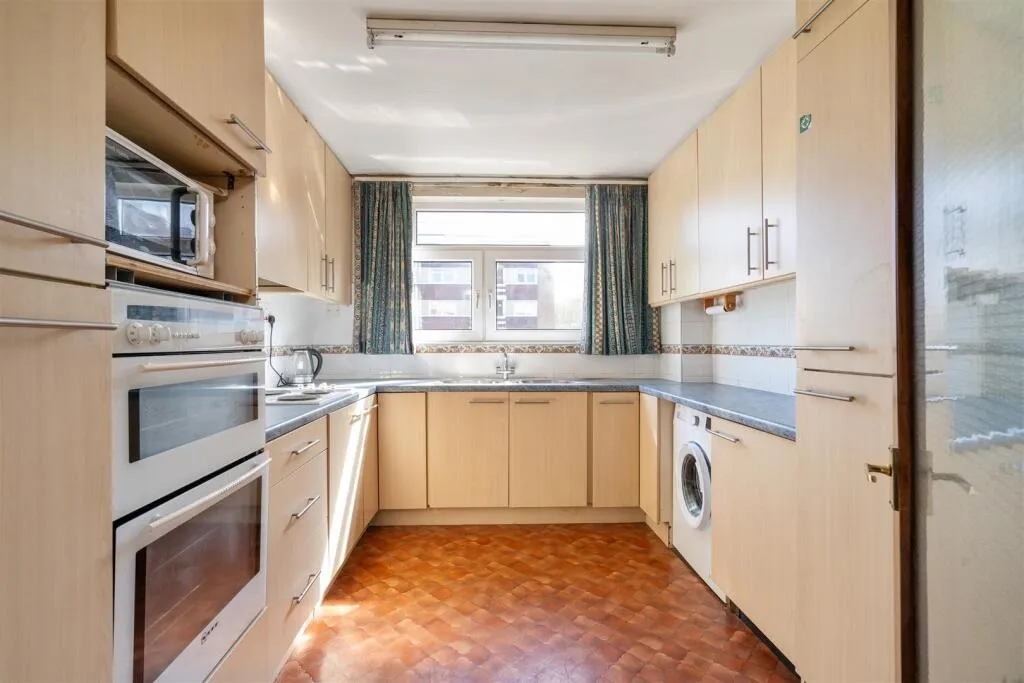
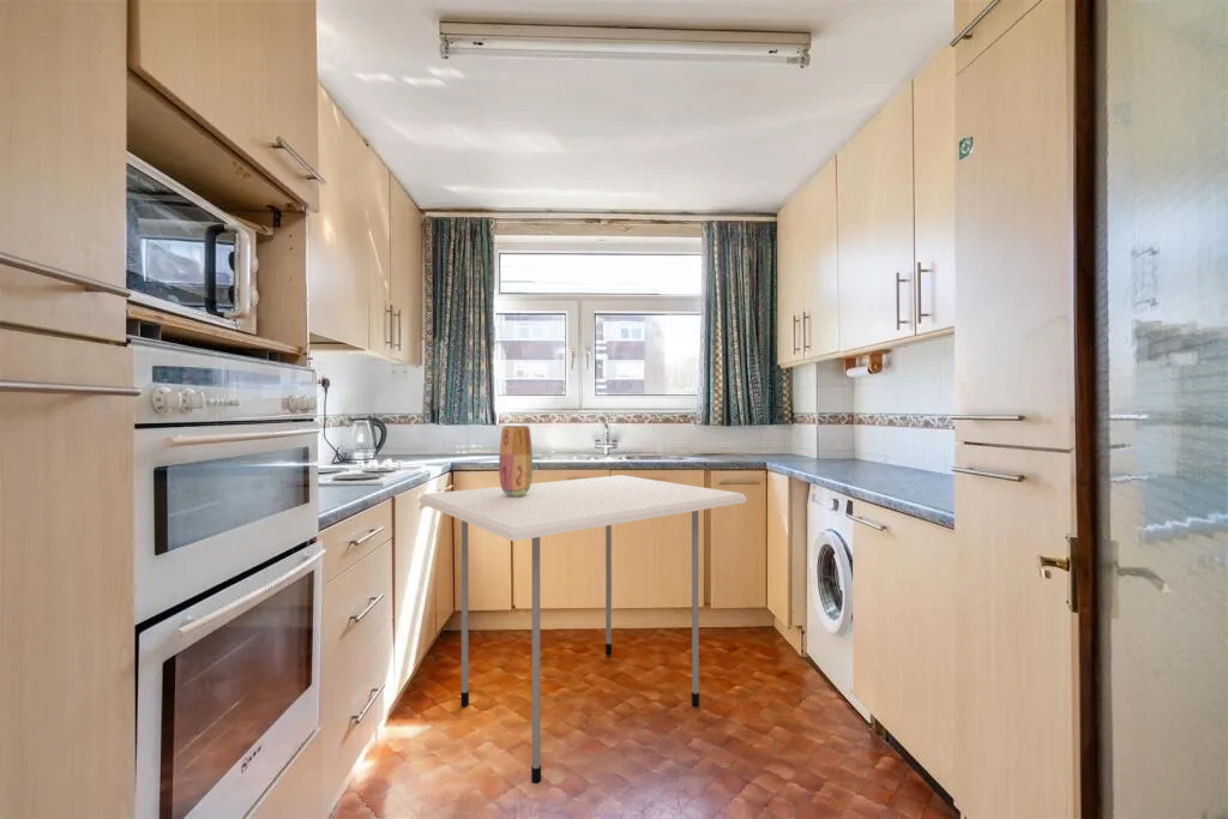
+ dining table [419,474,747,785]
+ vase [498,424,534,496]
